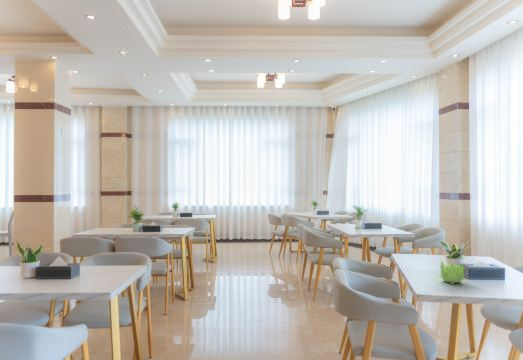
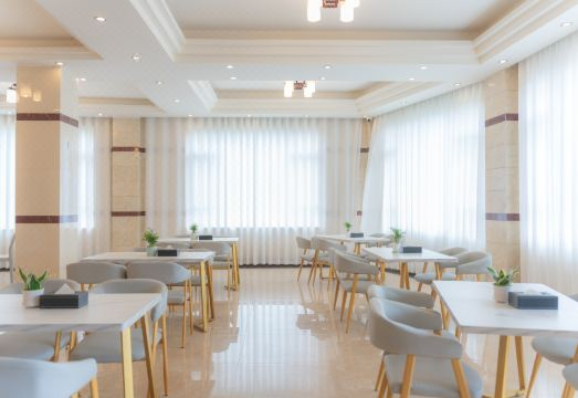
- teapot [438,260,467,285]
